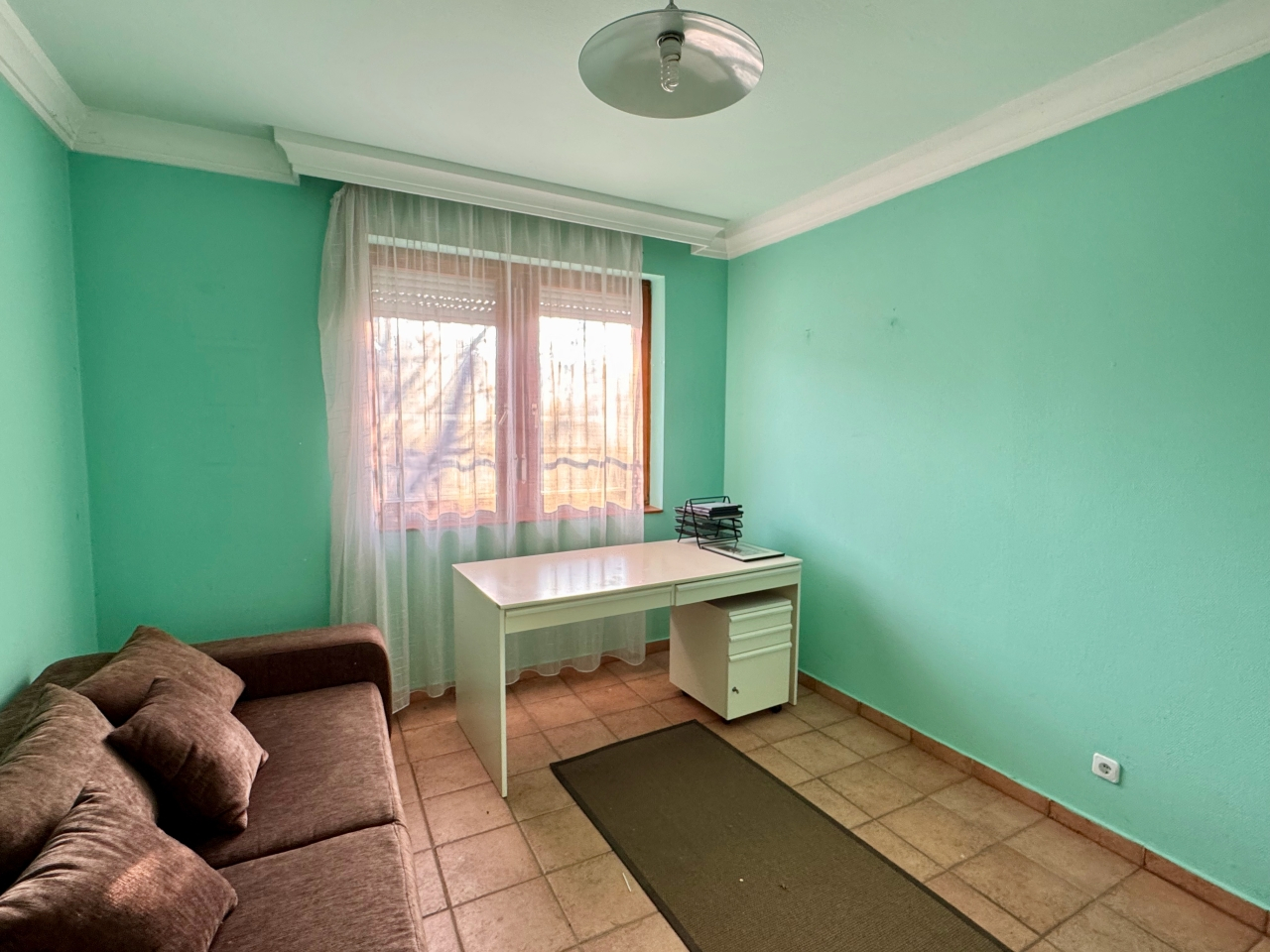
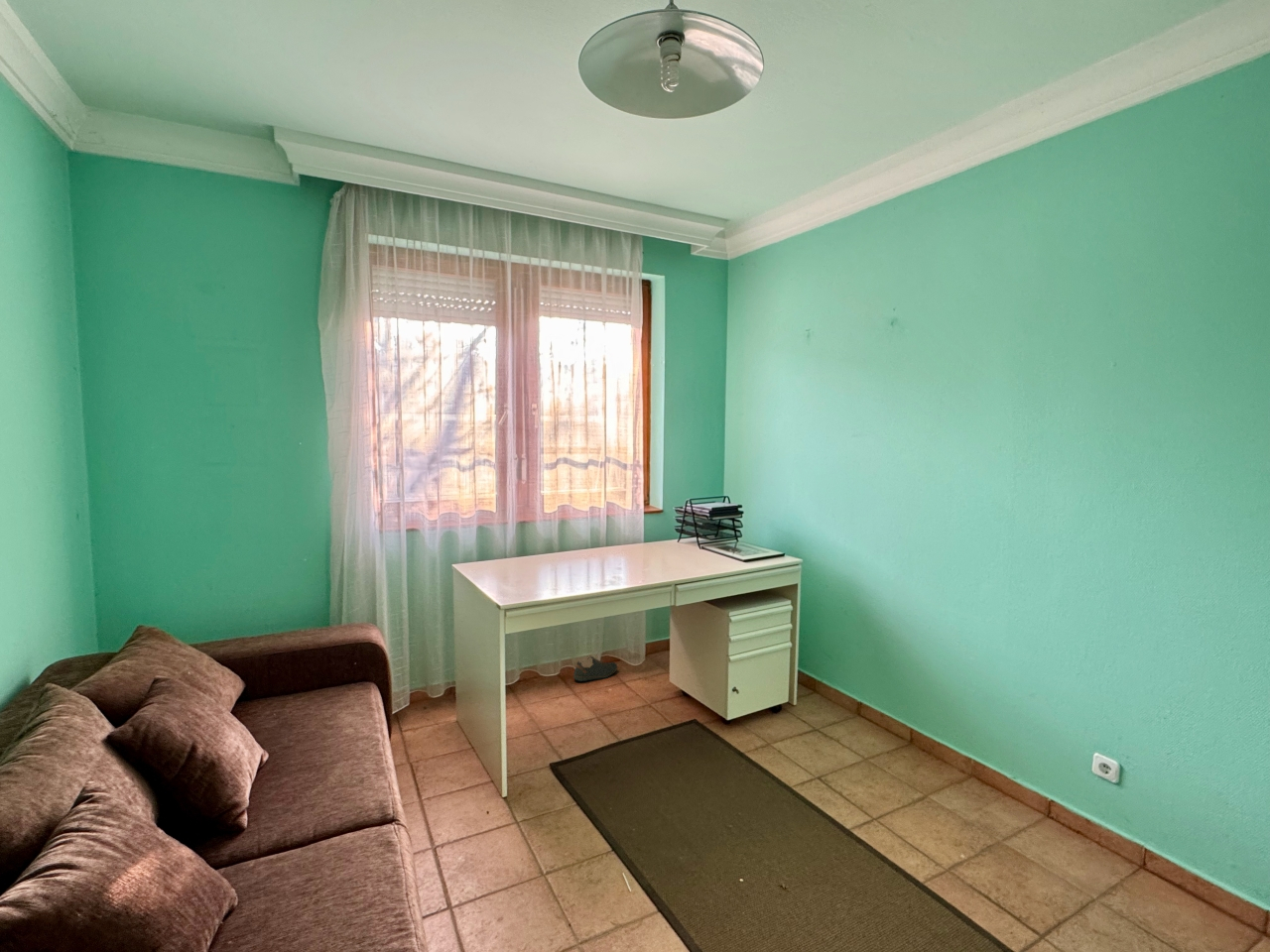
+ shoe [572,655,618,682]
